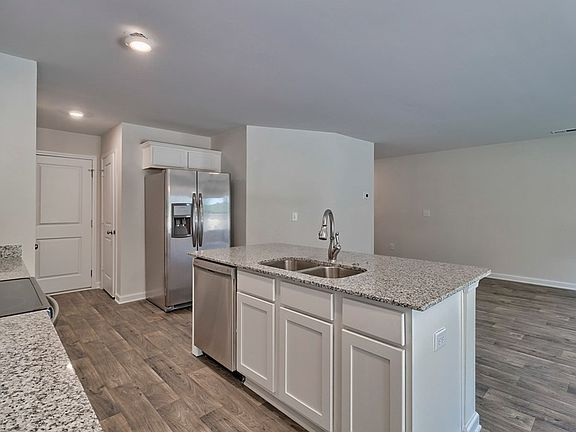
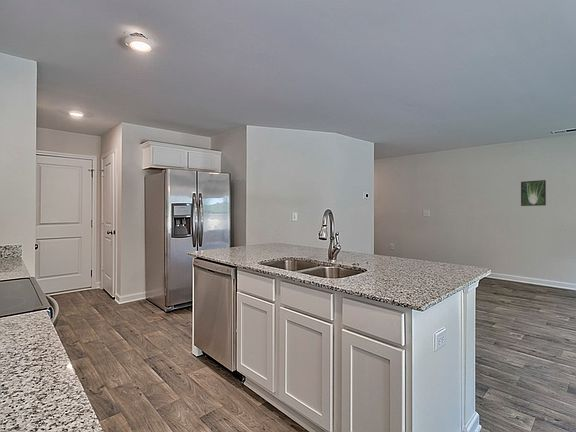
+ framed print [520,179,547,207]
